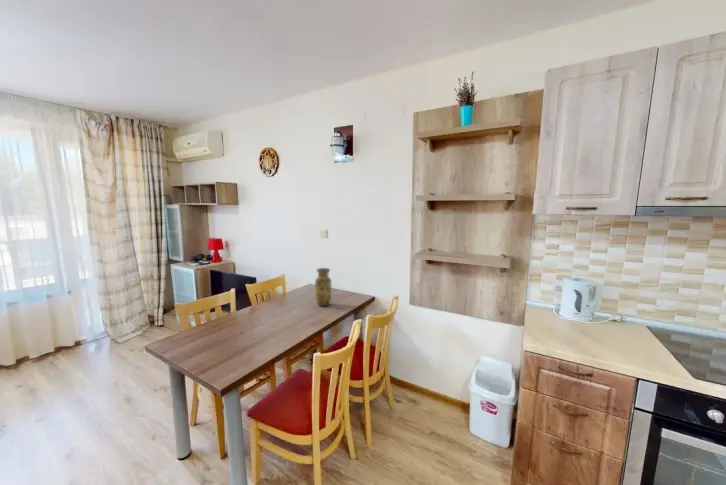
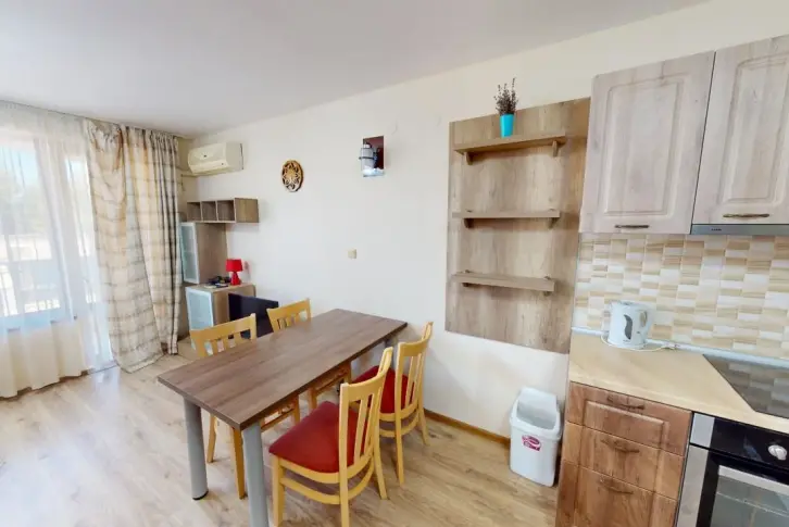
- vase [314,267,332,308]
